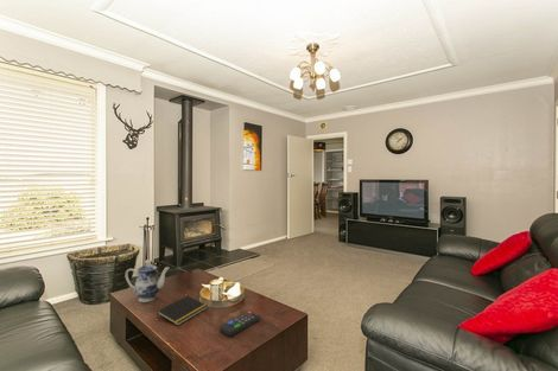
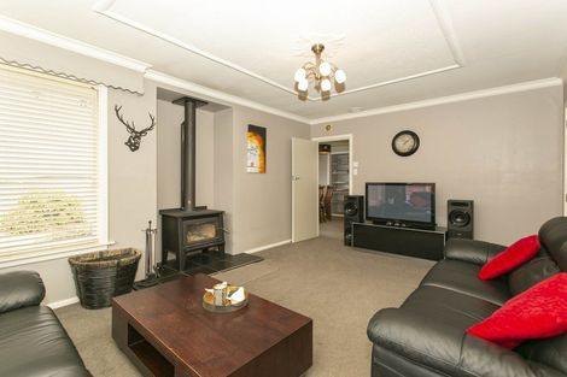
- remote control [218,311,261,338]
- notepad [156,294,209,326]
- teapot [125,258,171,303]
